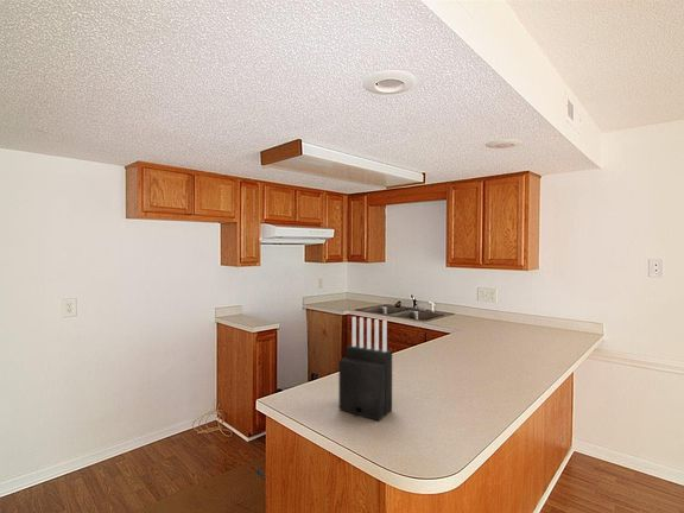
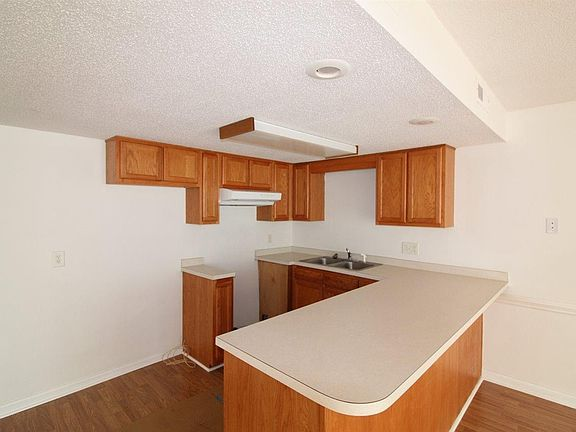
- knife block [338,316,393,422]
